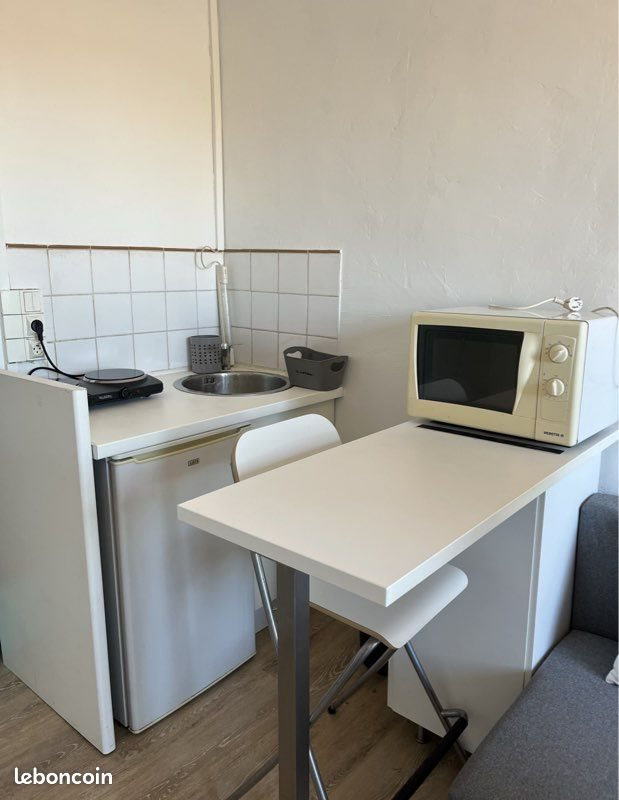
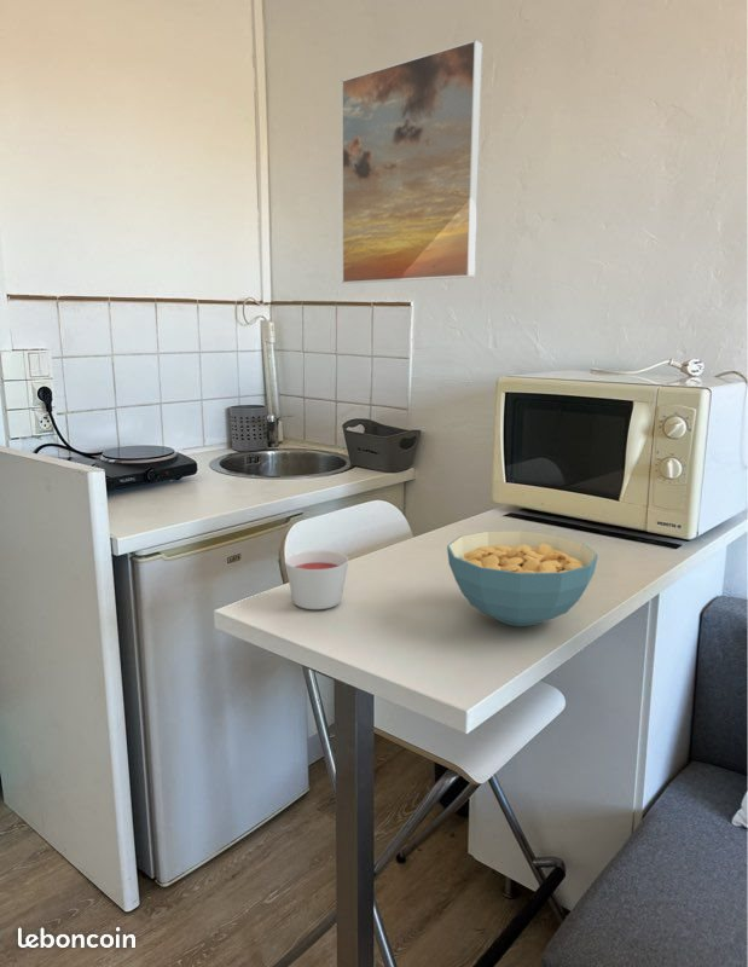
+ candle [284,549,349,610]
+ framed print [341,39,483,285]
+ cereal bowl [446,529,599,627]
